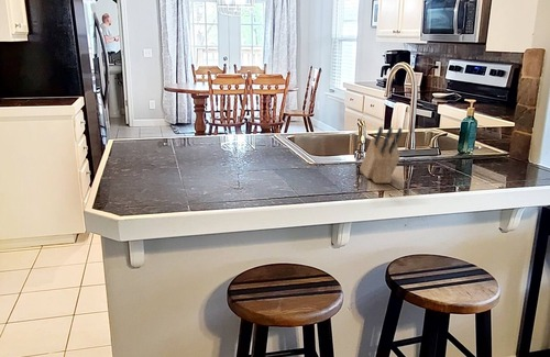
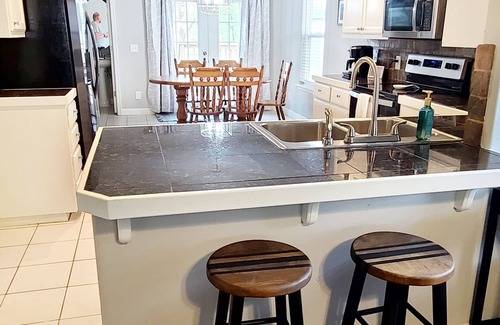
- knife block [359,125,403,185]
